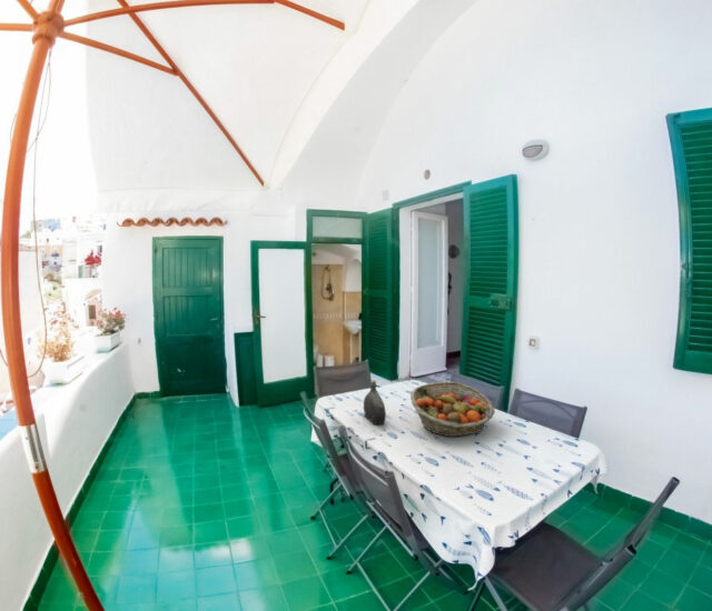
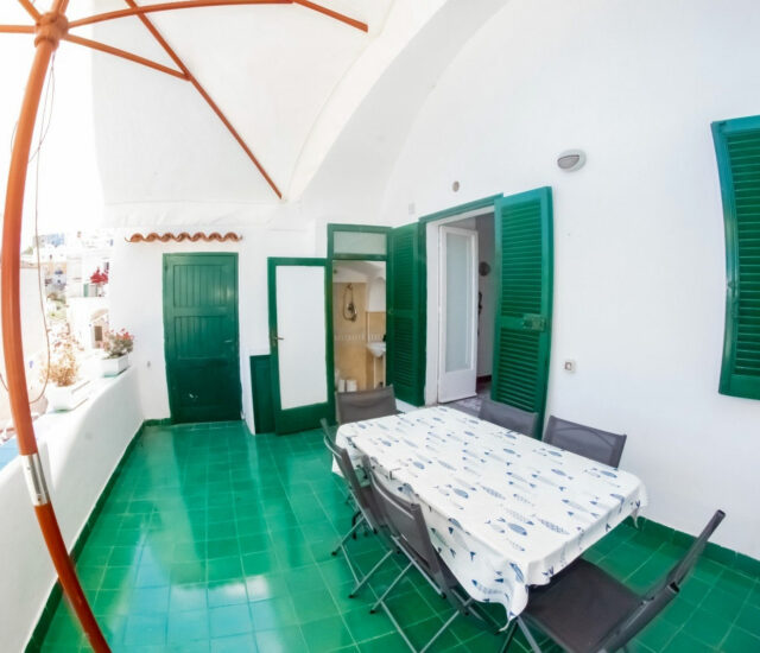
- water jug [363,379,387,425]
- fruit basket [409,381,496,438]
